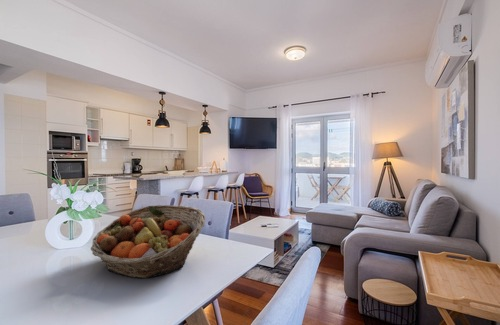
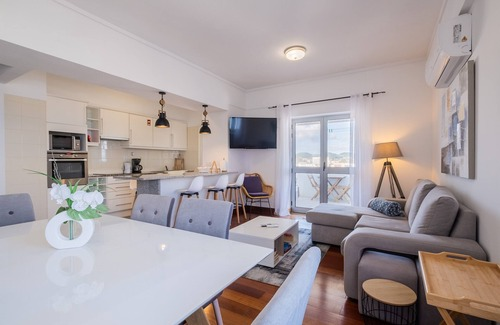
- fruit basket [90,204,206,279]
